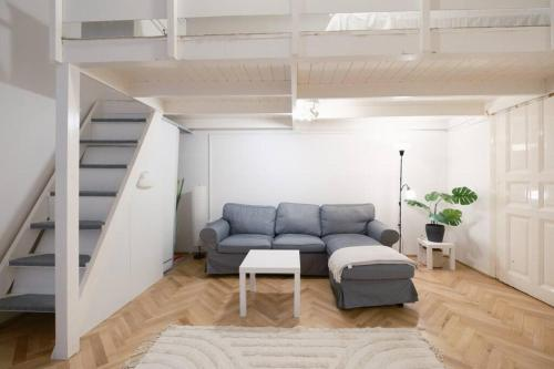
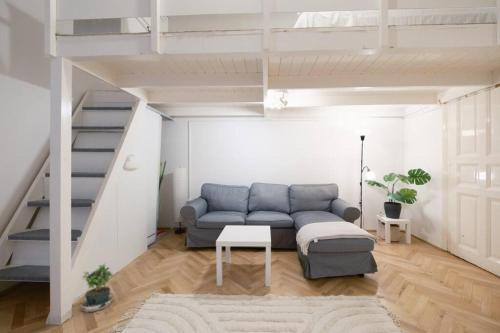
+ potted plant [79,263,115,316]
